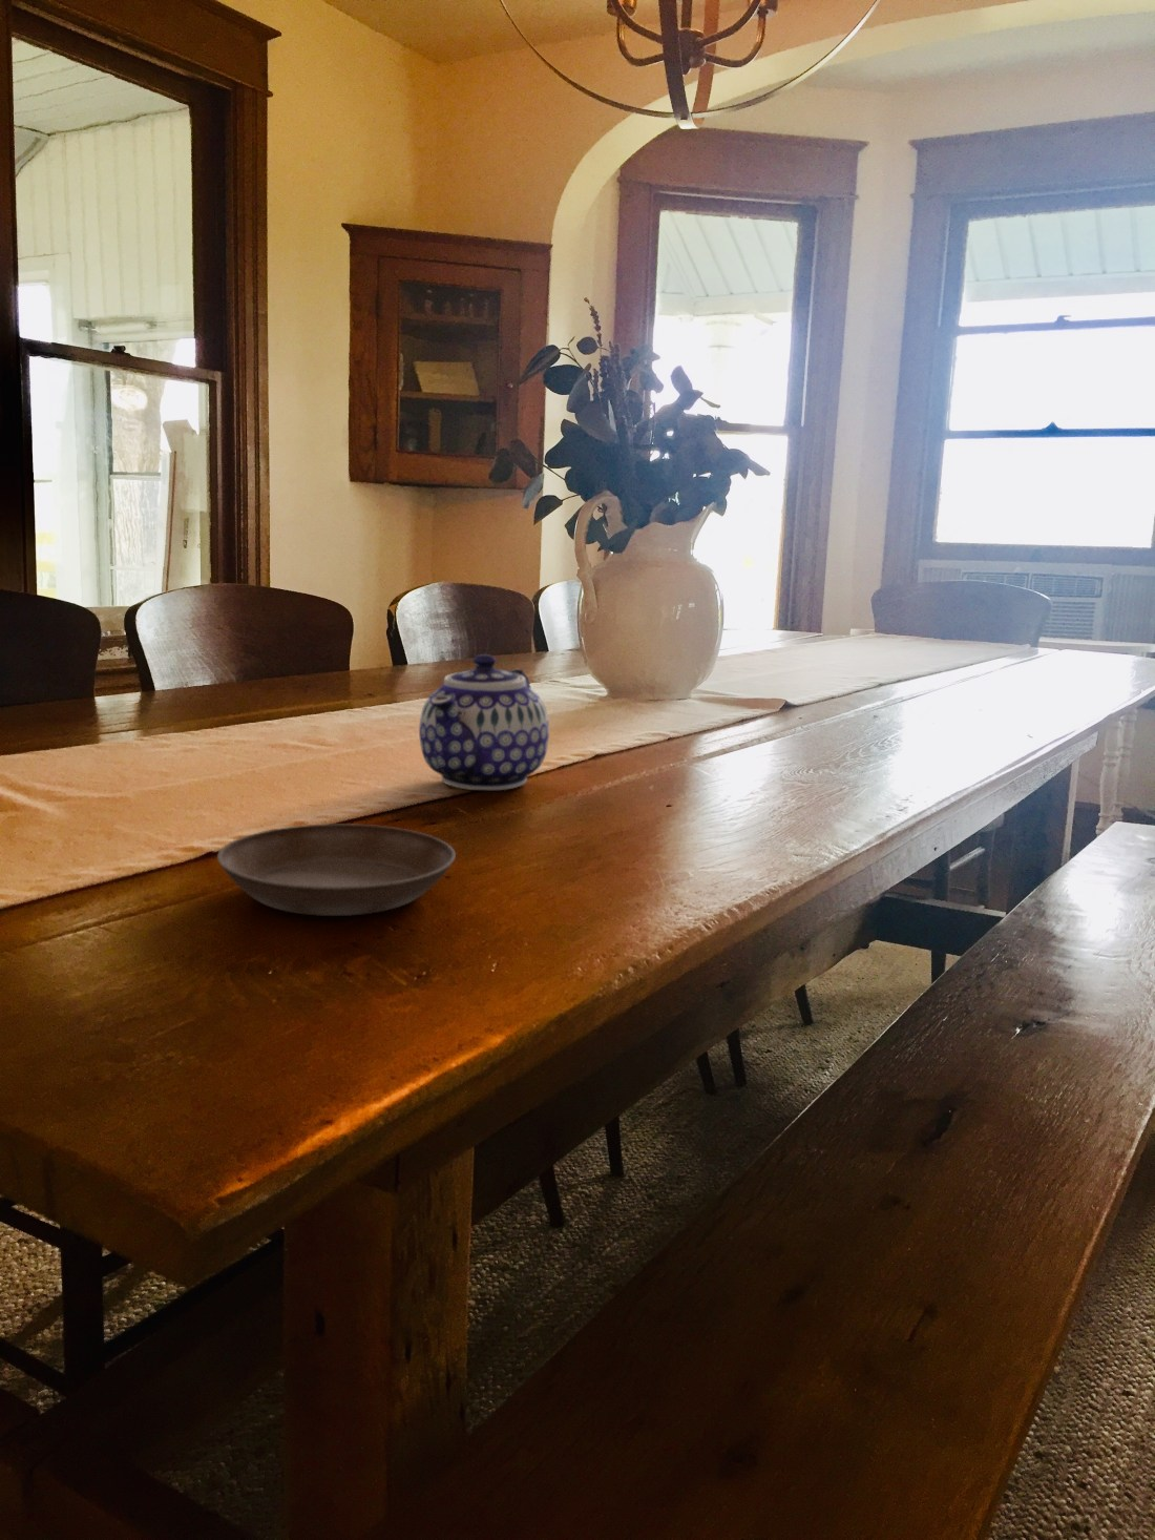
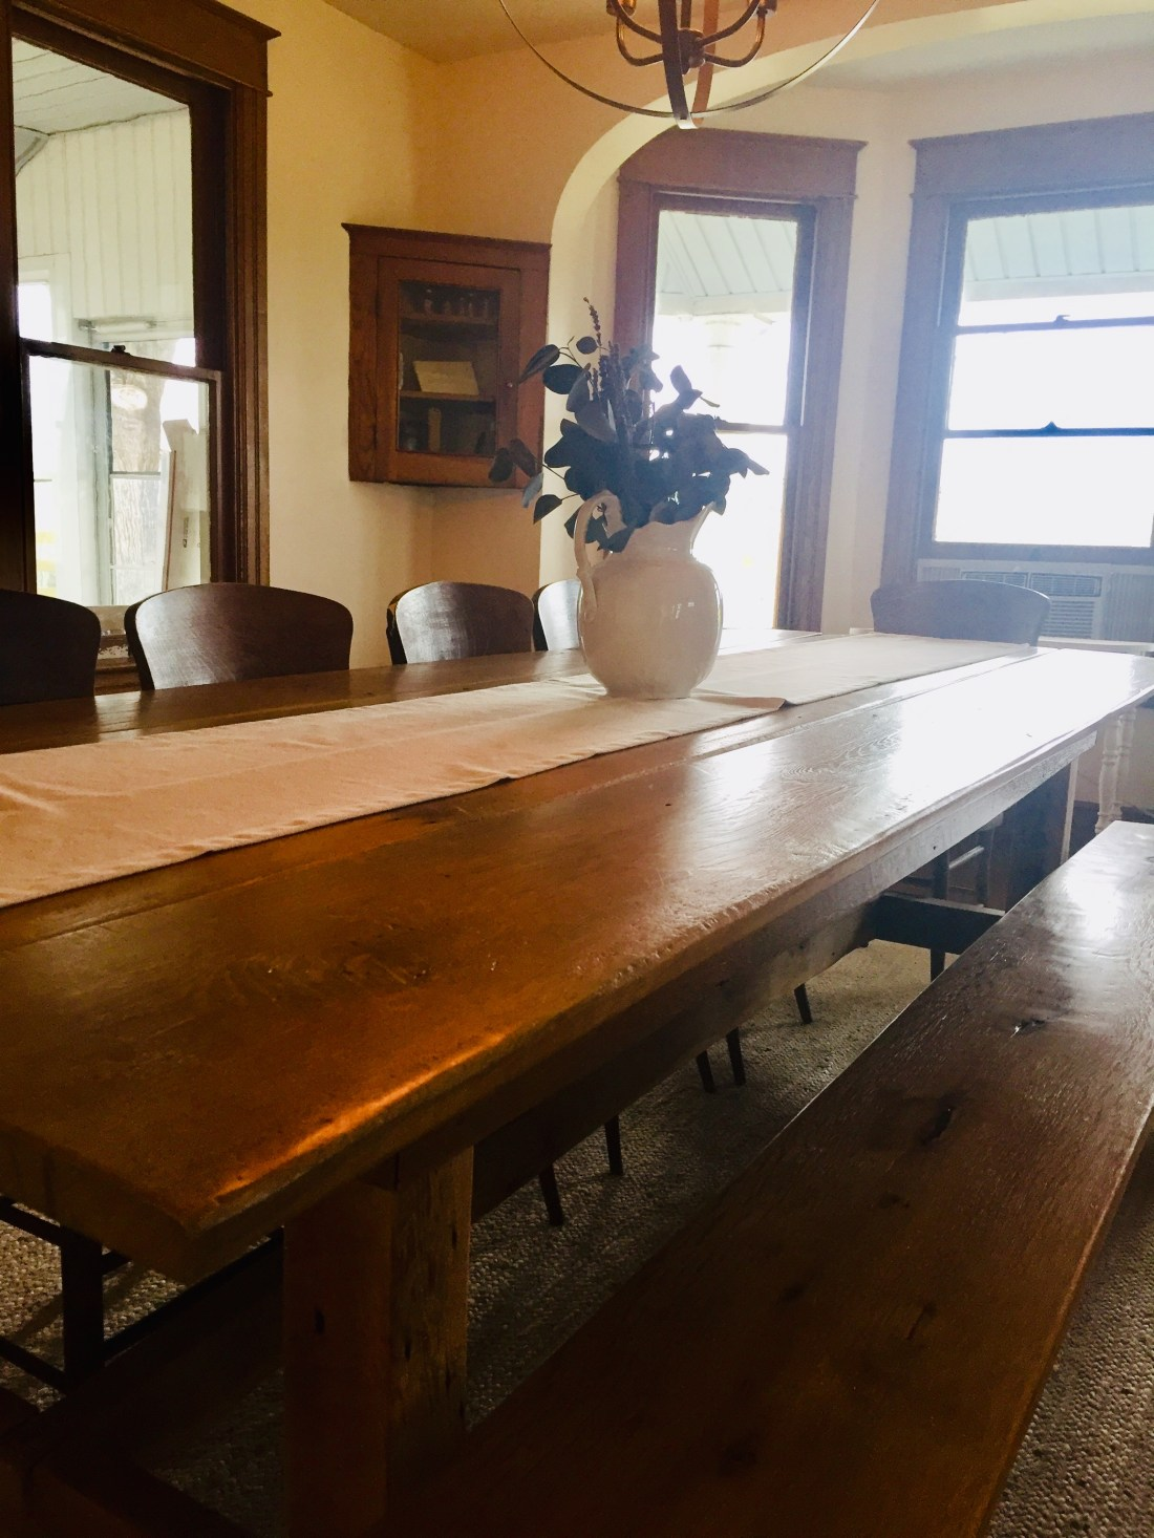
- teapot [417,653,550,791]
- saucer [216,823,456,917]
